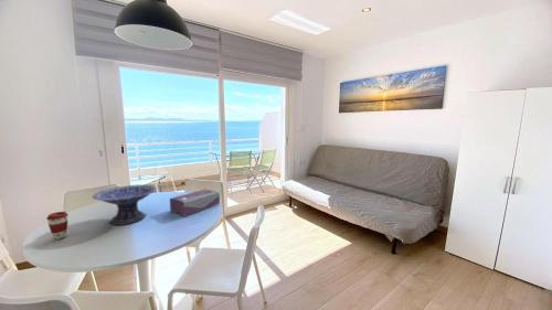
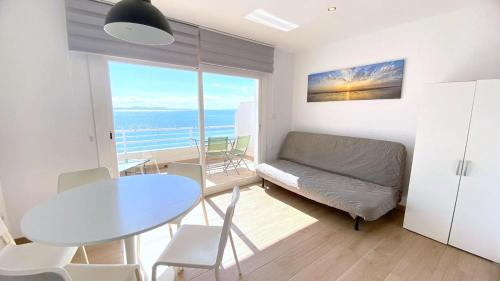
- decorative bowl [92,184,158,226]
- tissue box [169,188,221,217]
- coffee cup [45,211,70,240]
